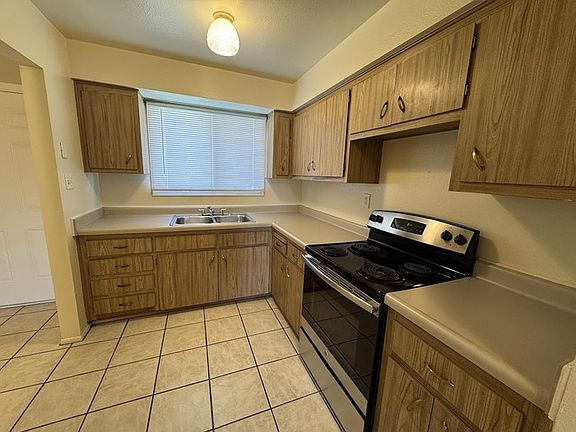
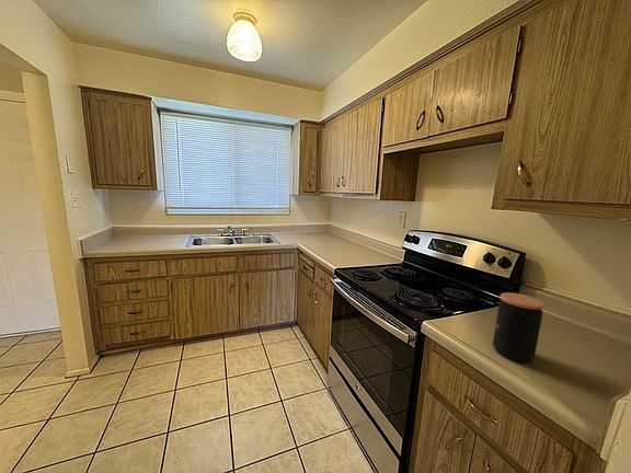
+ coffee jar [492,291,546,364]
